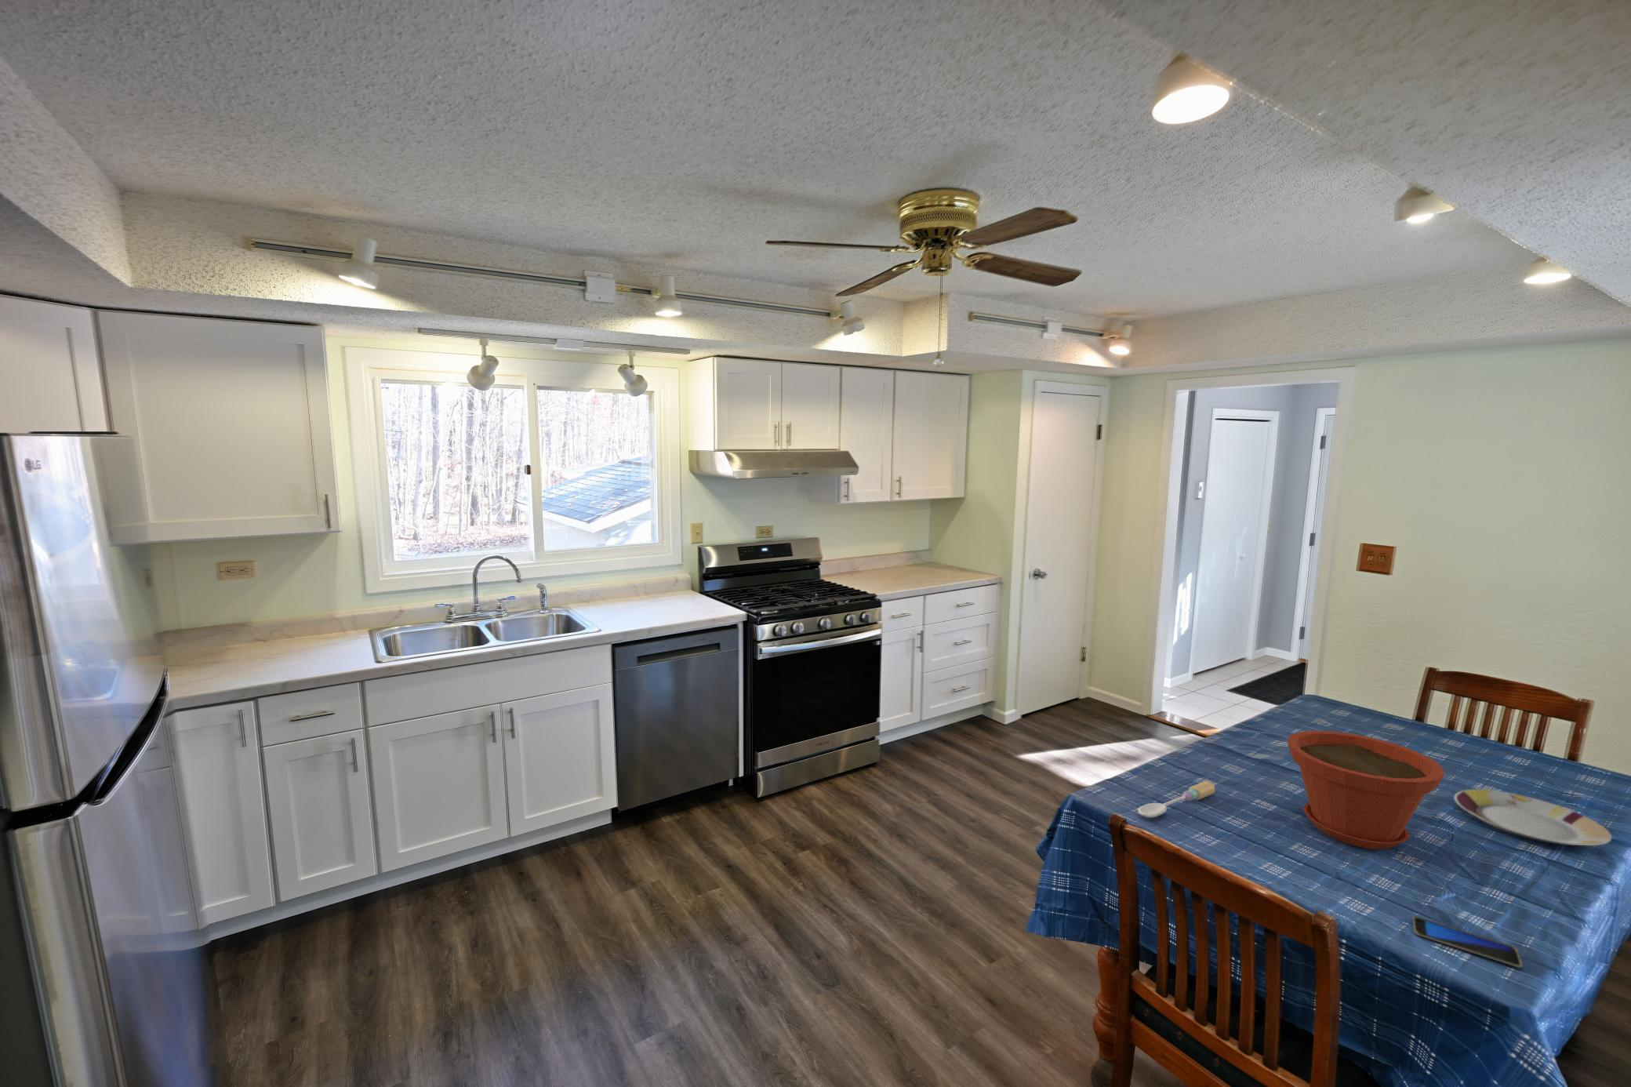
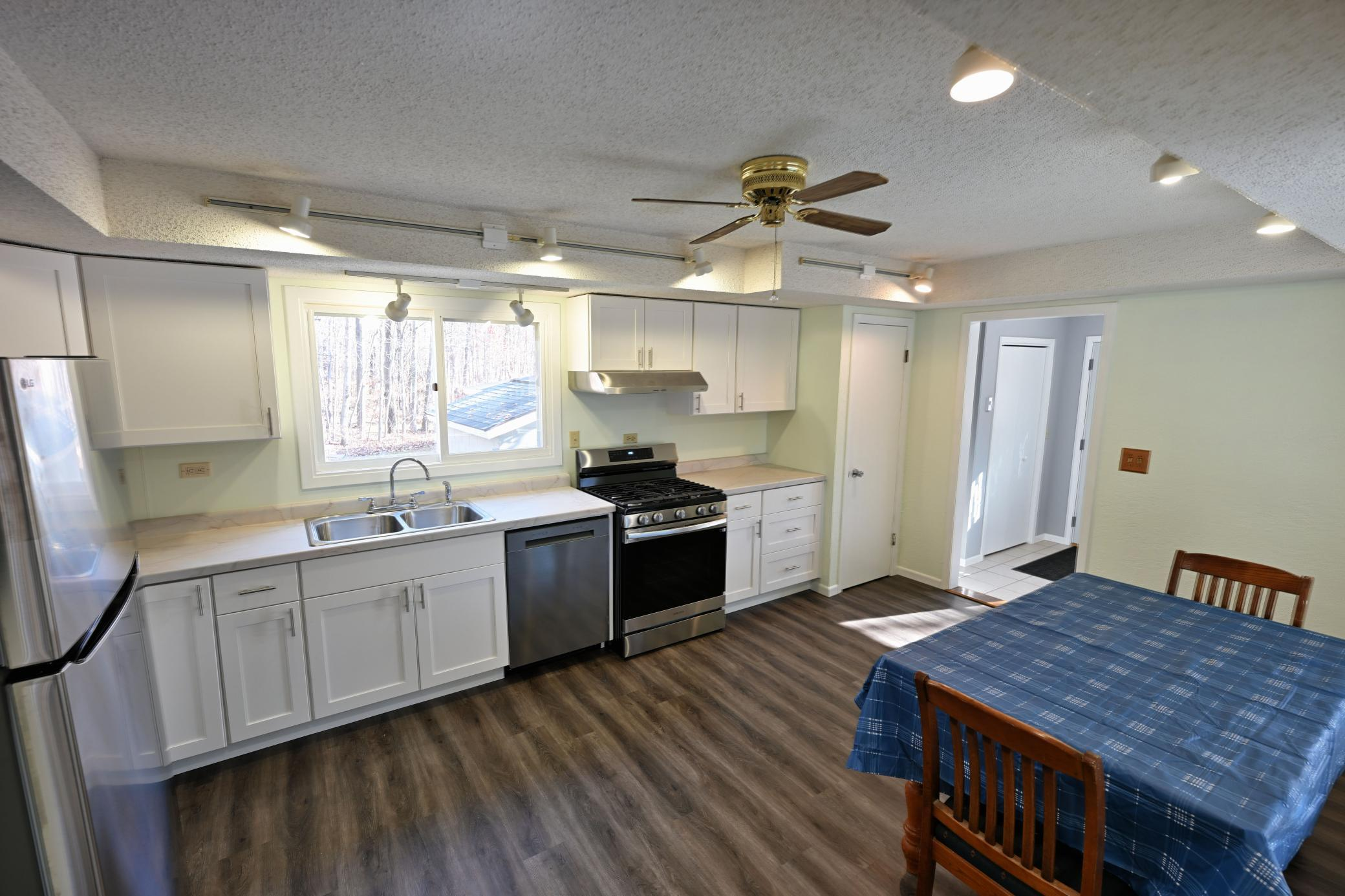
- smartphone [1412,915,1523,968]
- plate [1454,789,1612,847]
- spoon [1137,780,1215,819]
- plant pot [1287,730,1445,850]
